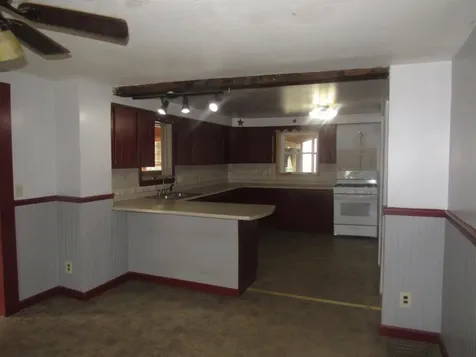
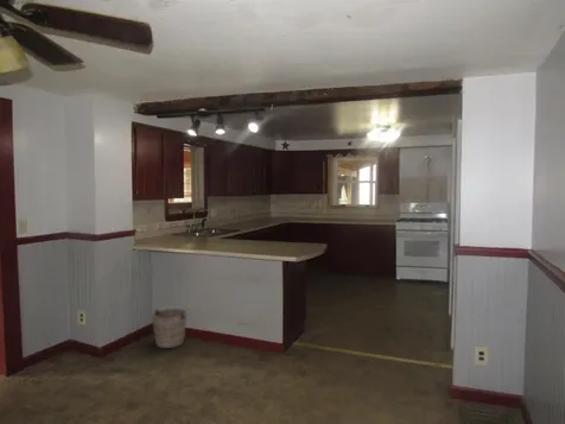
+ bucket [151,305,191,349]
